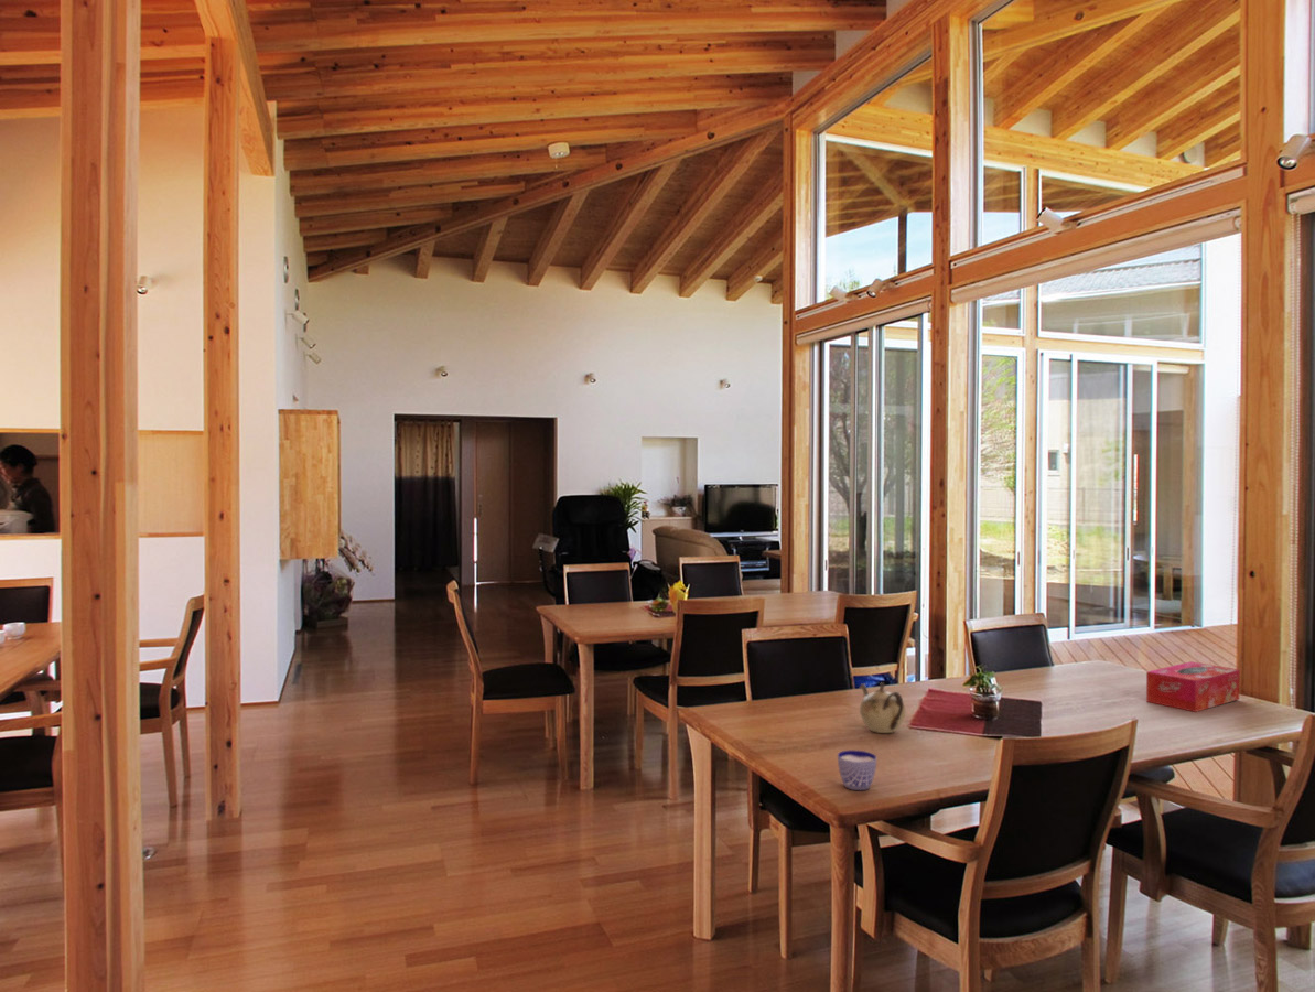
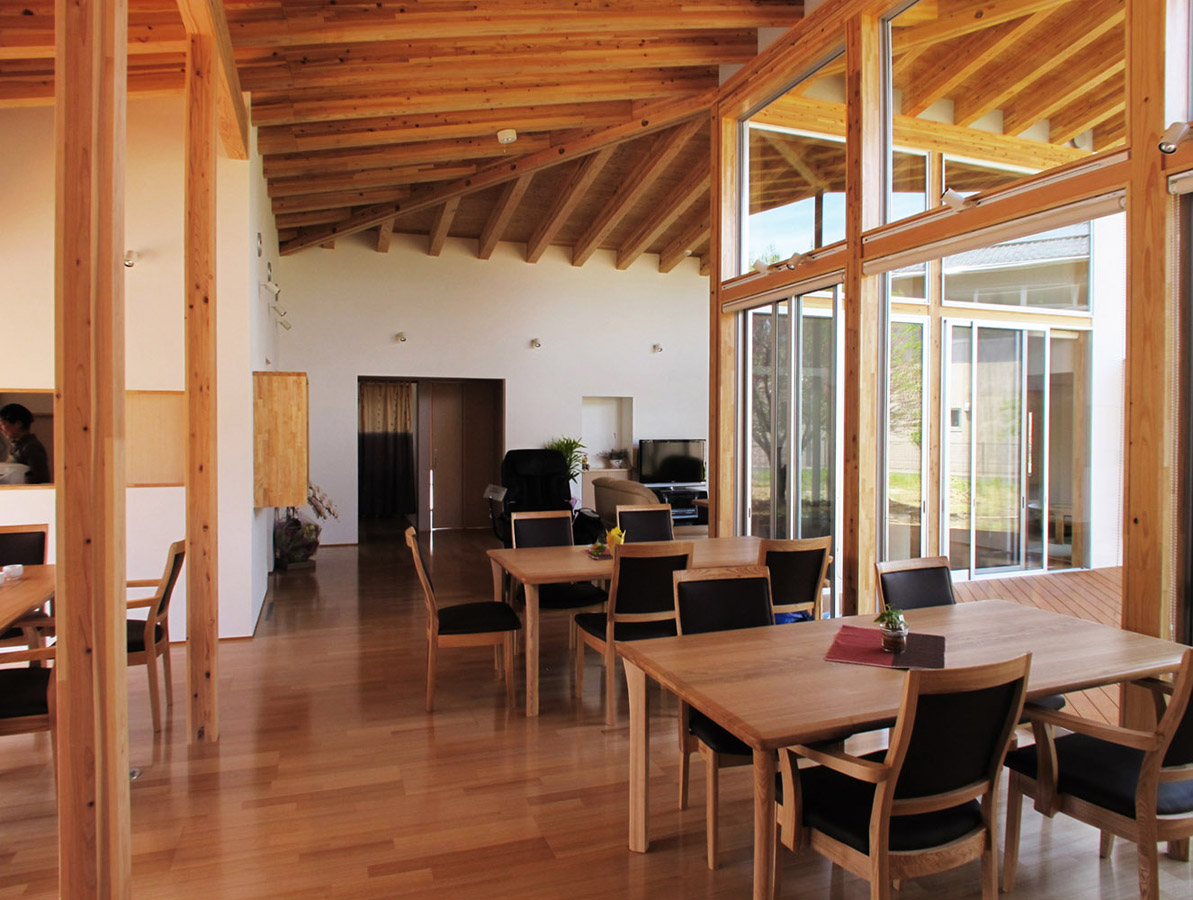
- teapot [858,681,907,734]
- tissue box [1145,660,1241,713]
- cup [837,748,877,791]
